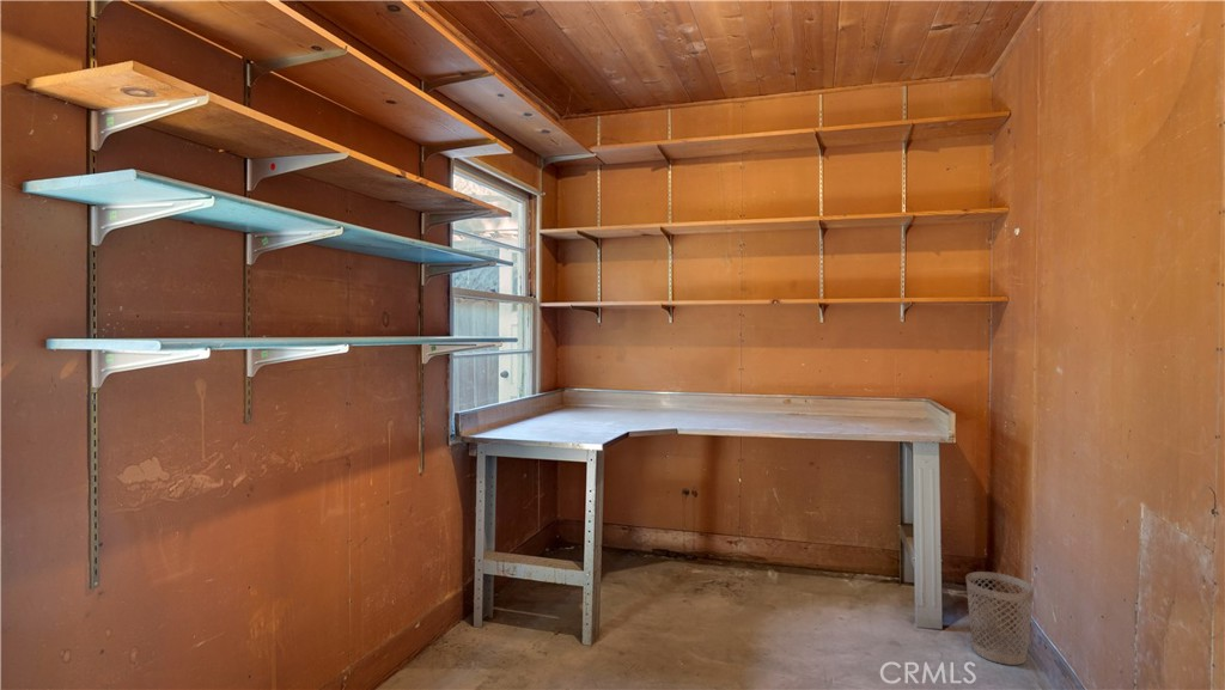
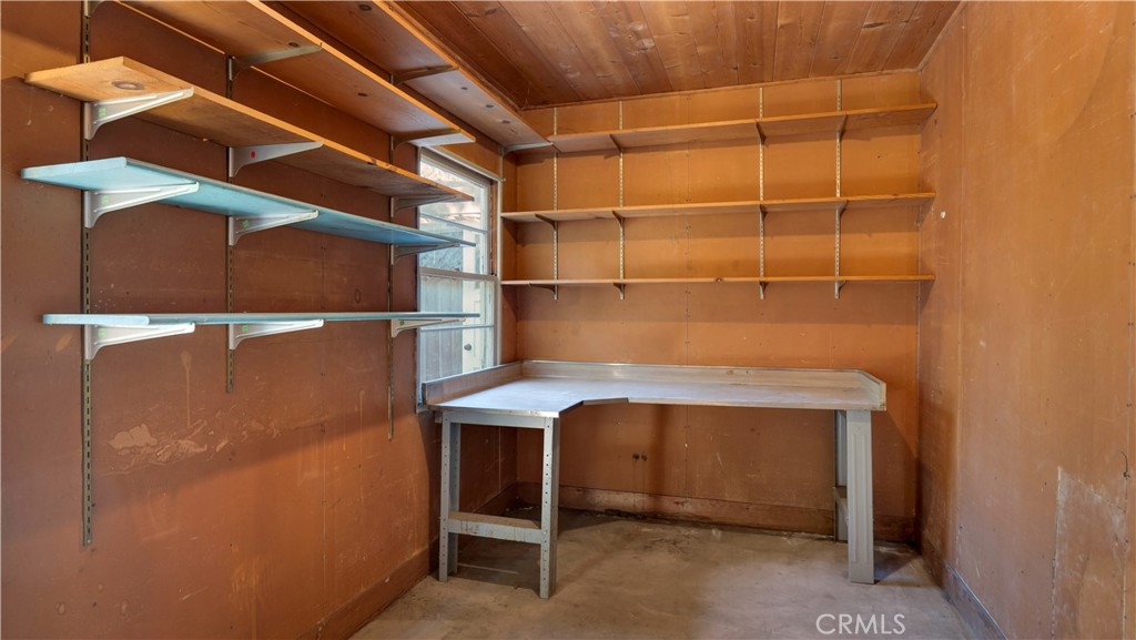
- wastebasket [964,570,1035,666]
